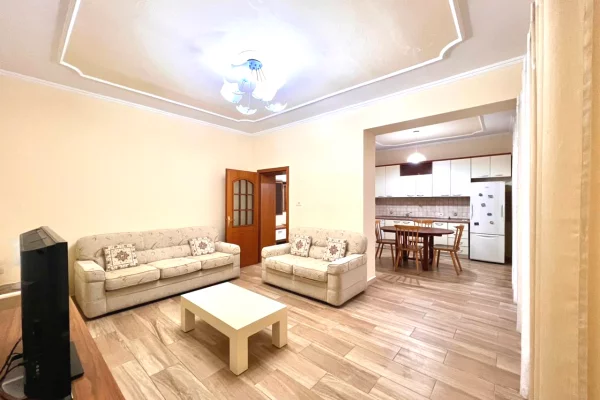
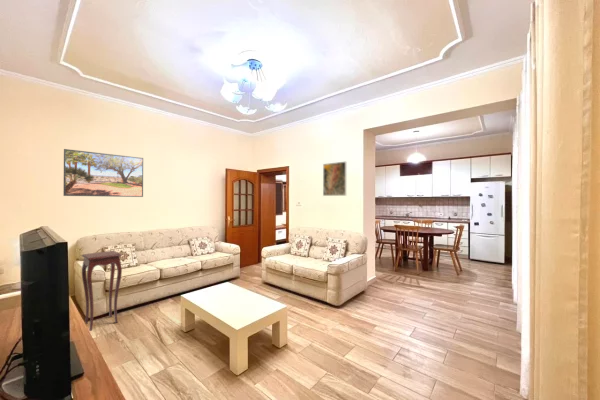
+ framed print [322,161,347,197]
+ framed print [62,148,144,198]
+ side table [81,250,123,332]
